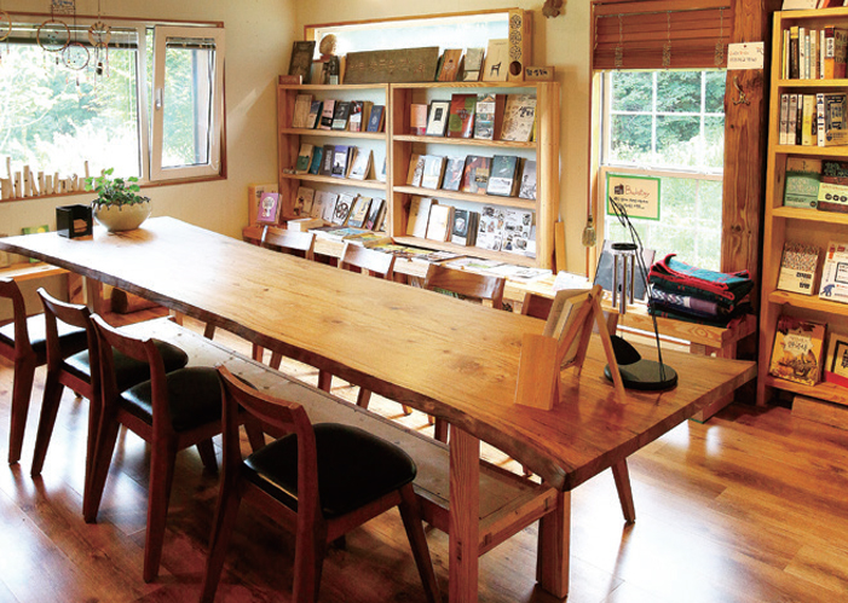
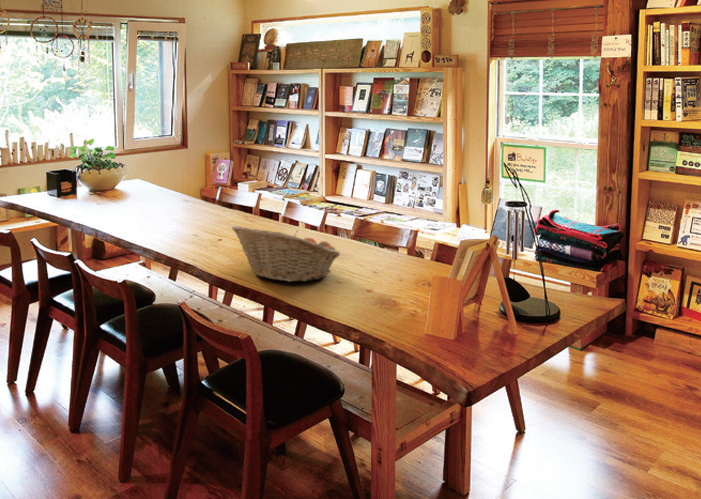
+ fruit basket [231,225,341,283]
